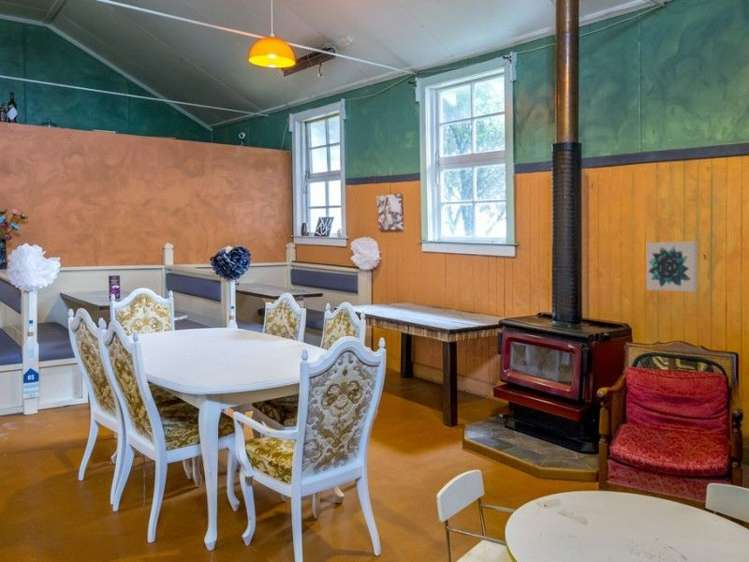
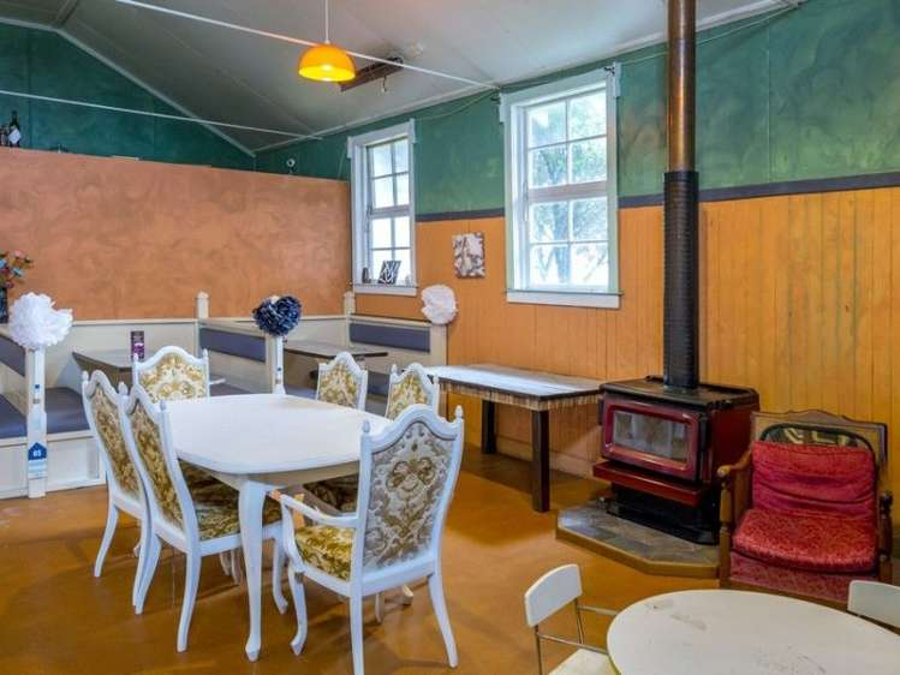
- wall art [645,240,698,293]
